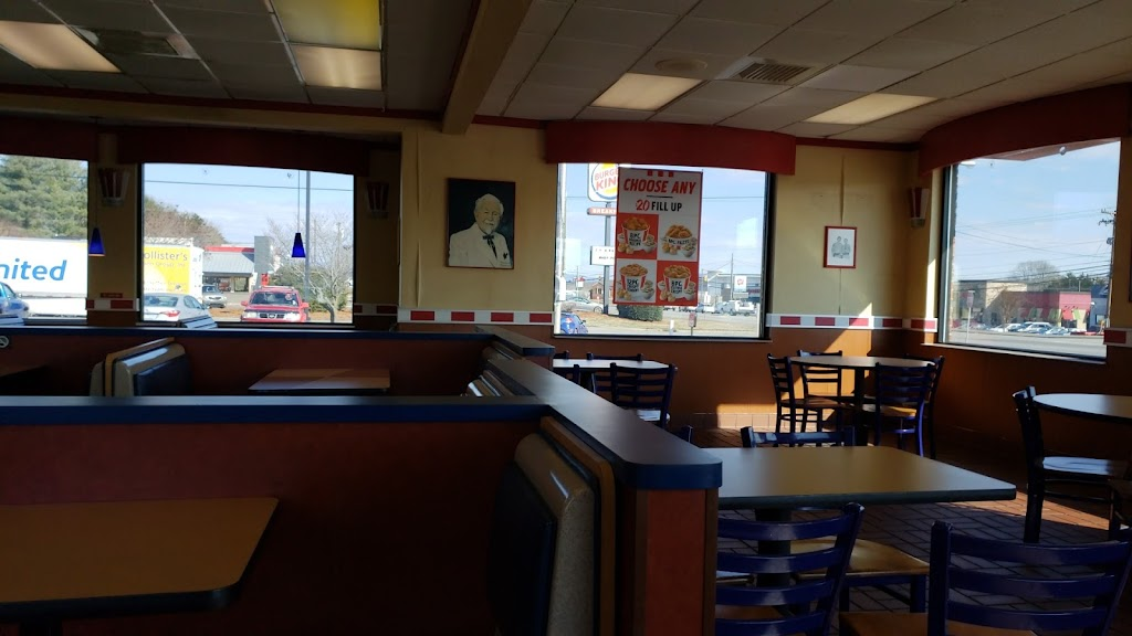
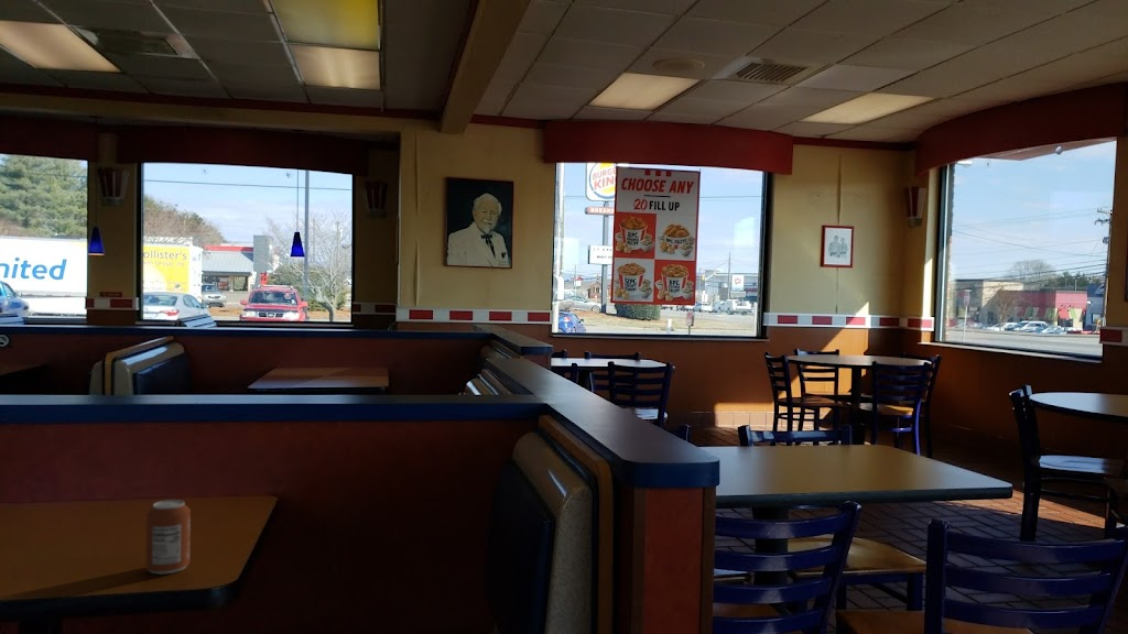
+ can [144,499,192,576]
